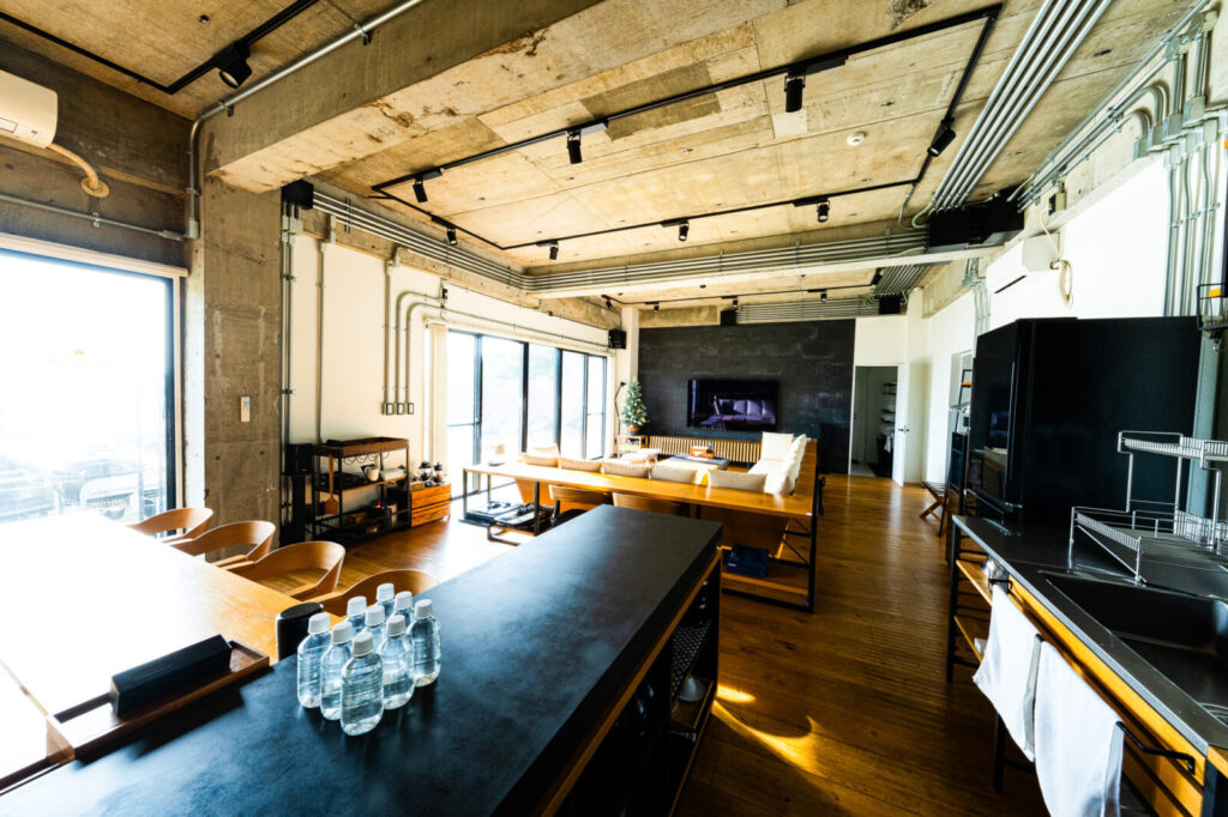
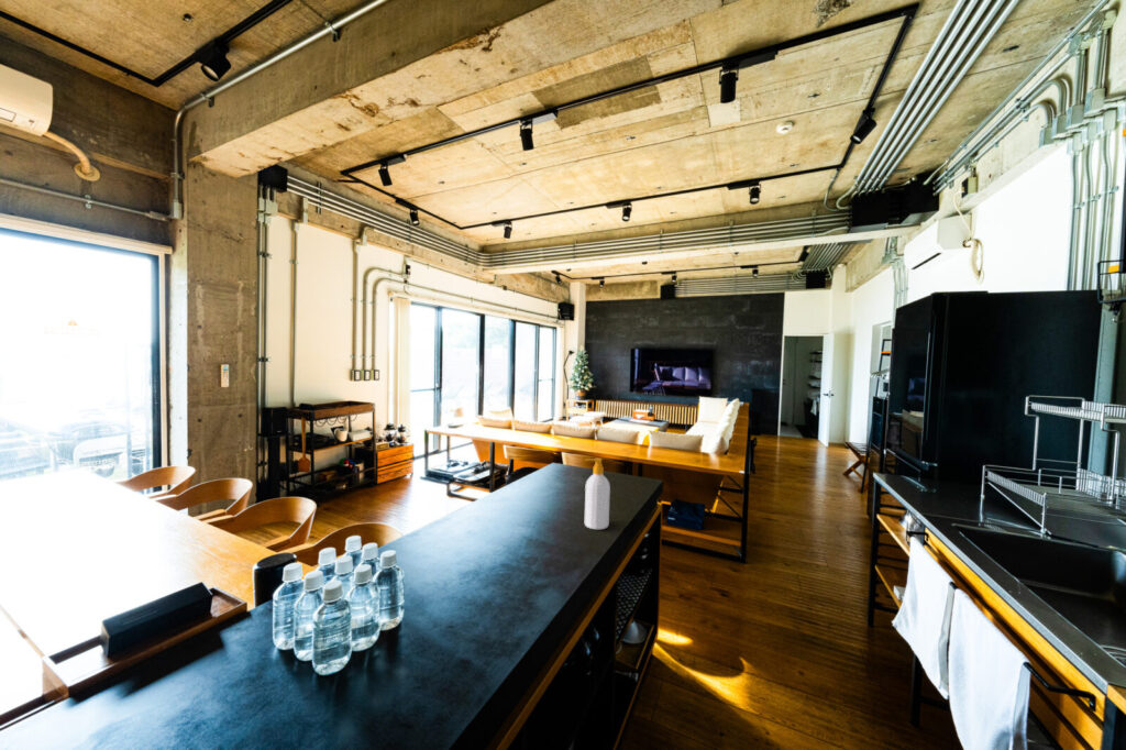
+ soap bottle [584,457,611,530]
